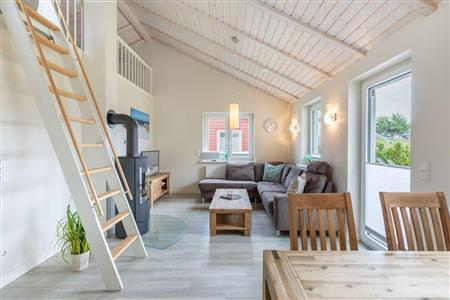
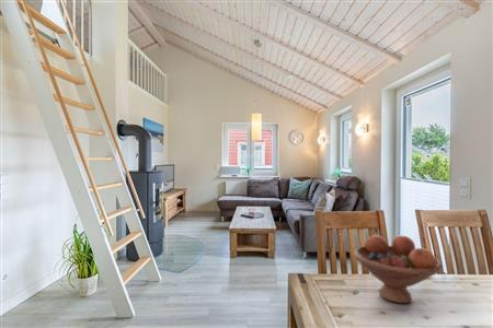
+ fruit bowl [353,234,444,304]
